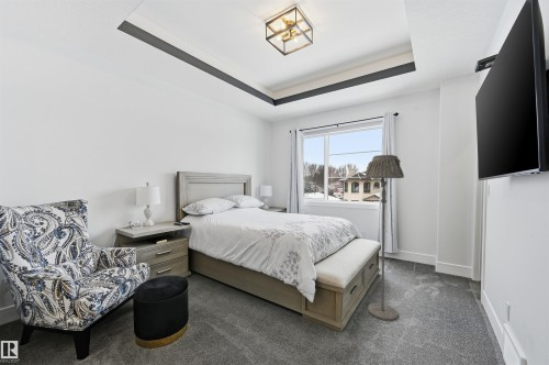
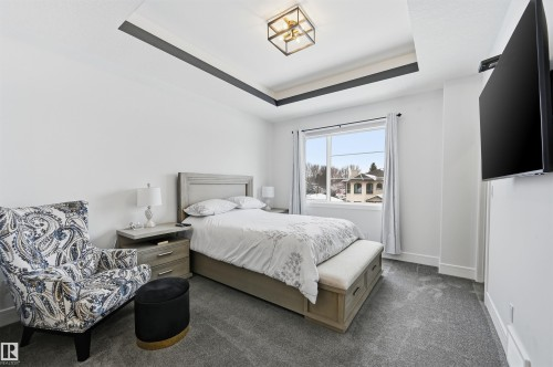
- floor lamp [365,154,405,321]
